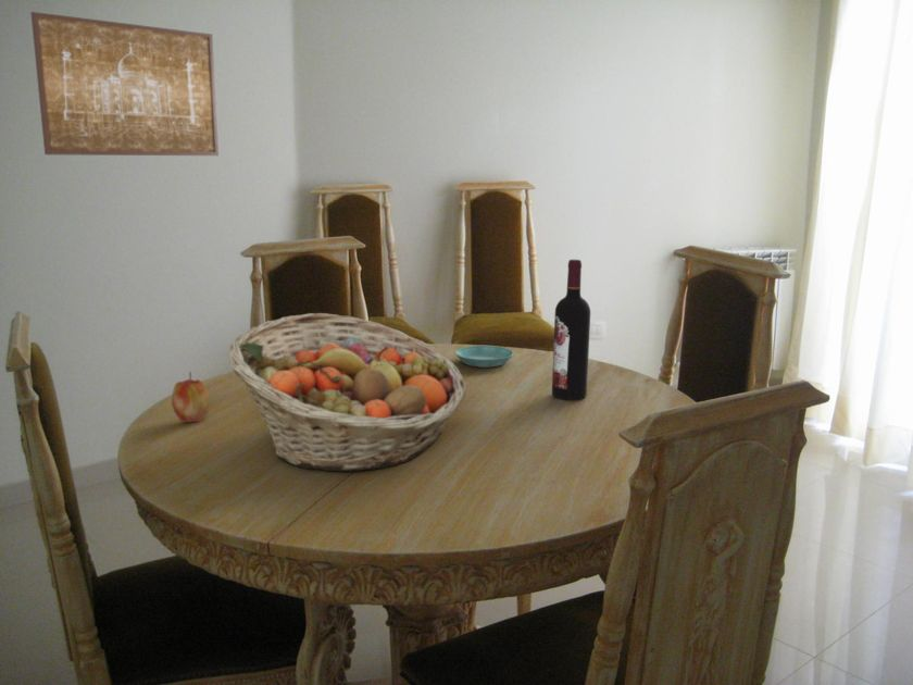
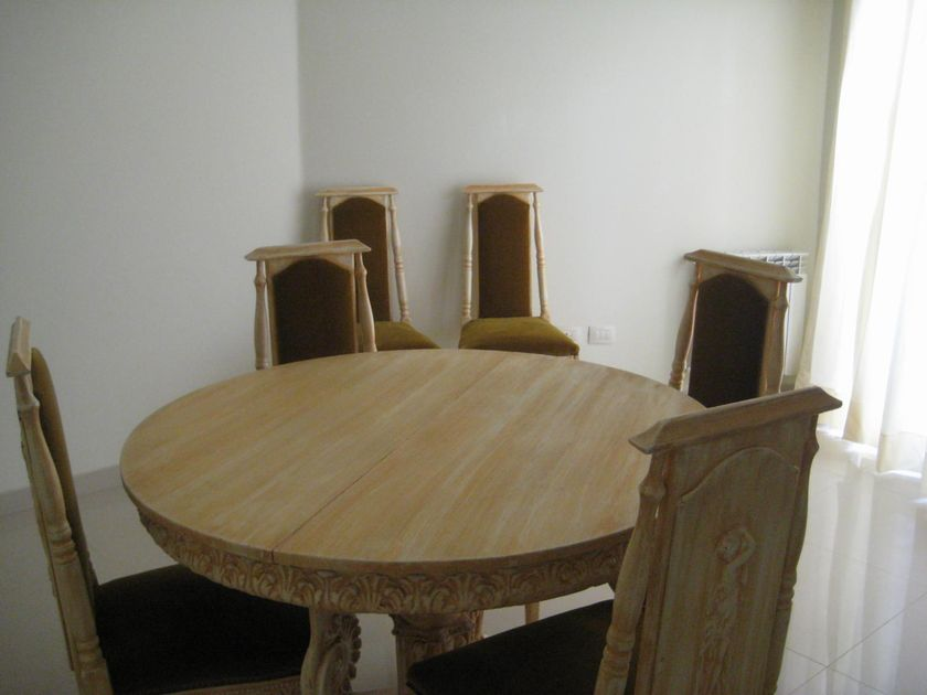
- wine bottle [551,259,591,401]
- apple [171,371,210,424]
- fruit basket [227,312,467,472]
- wall art [29,11,220,157]
- saucer [454,345,514,369]
